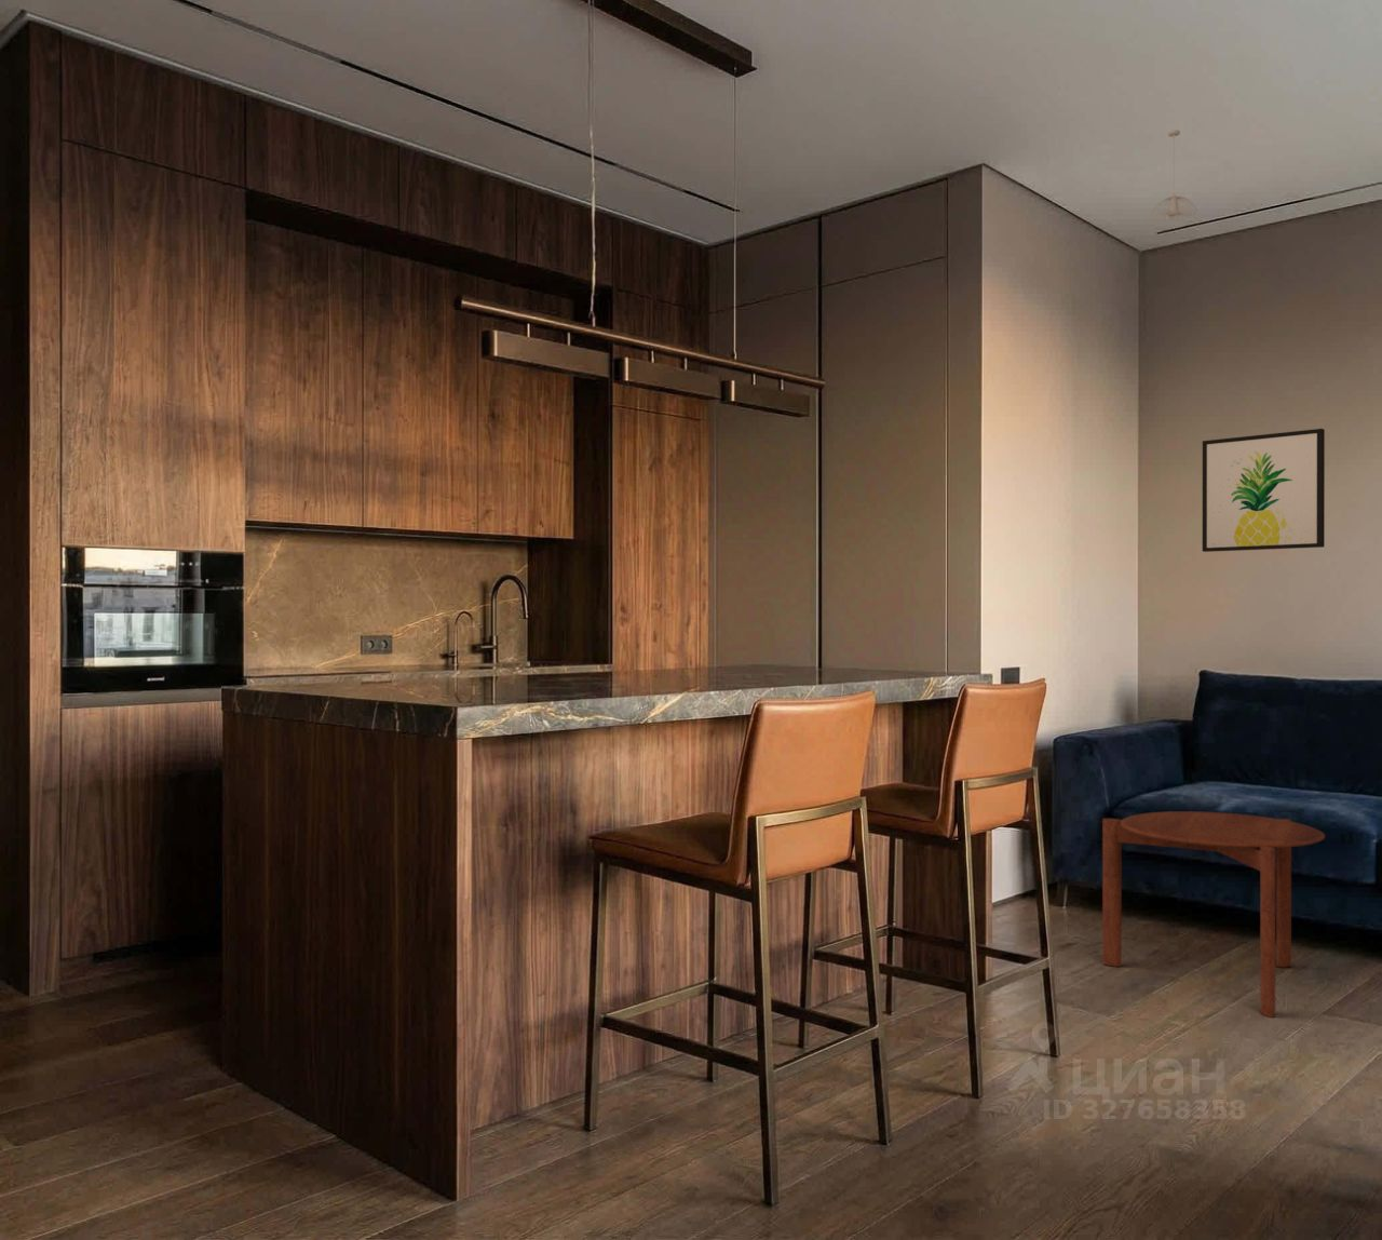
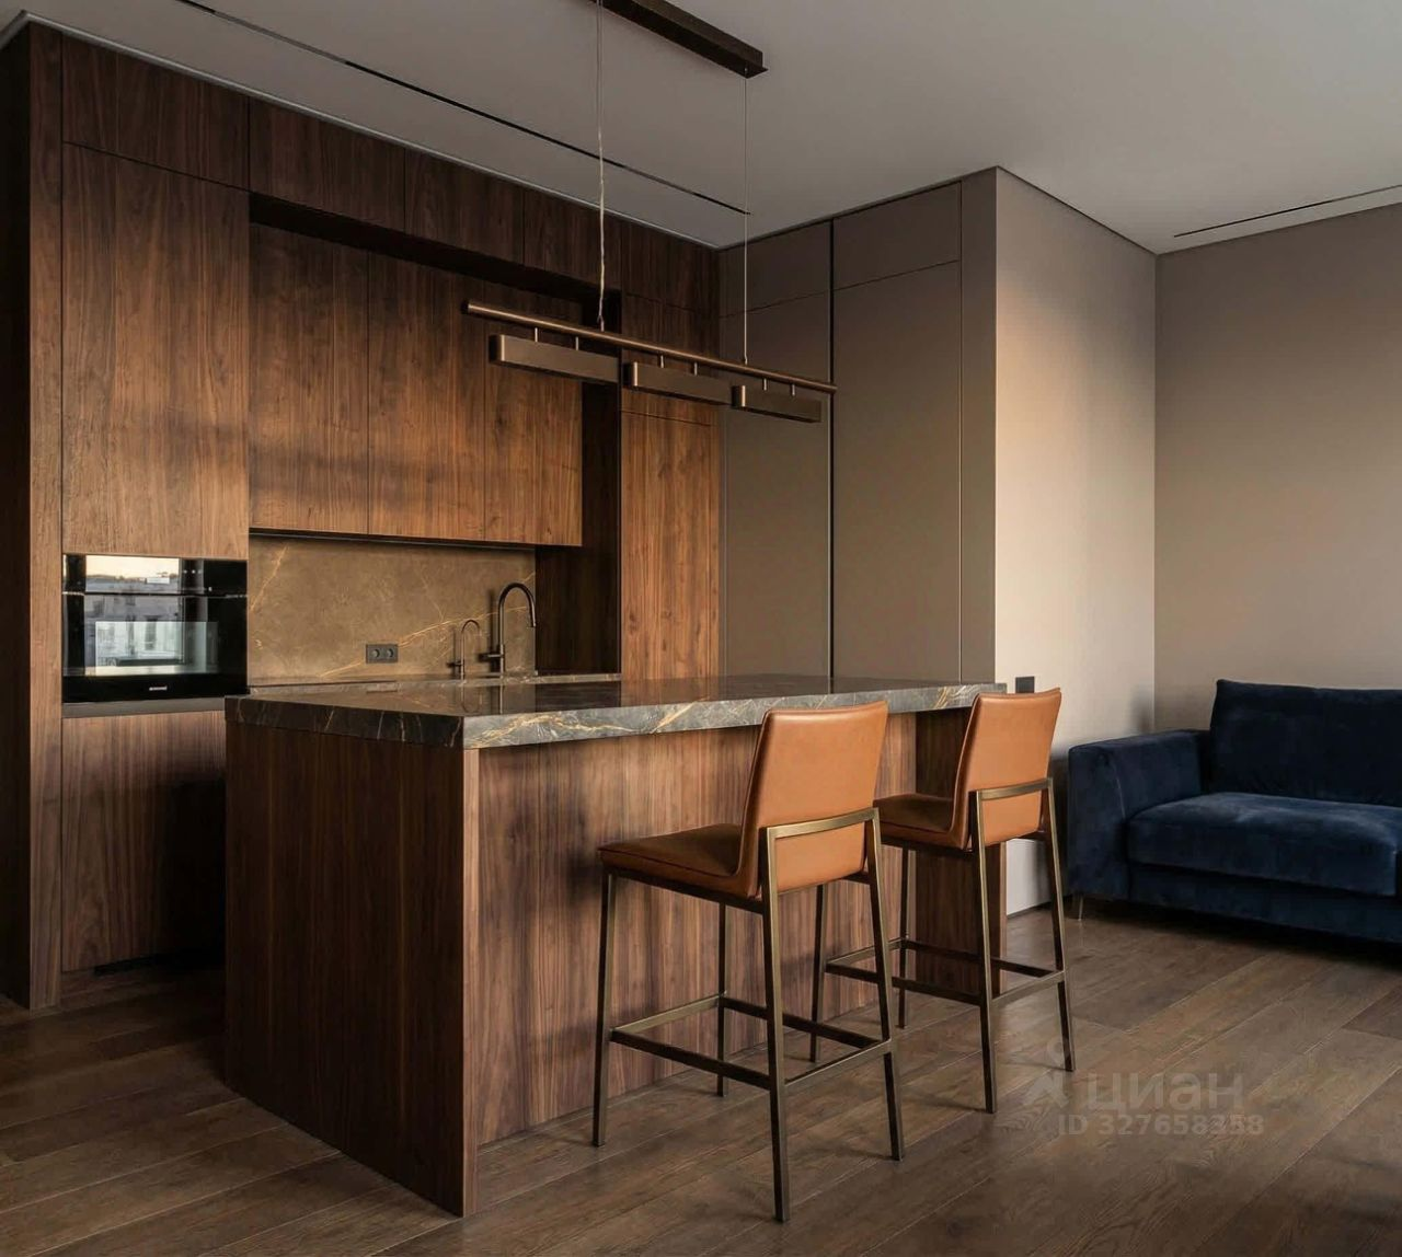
- wall art [1201,427,1326,553]
- side table [1101,810,1326,1019]
- pendant light [1150,128,1199,221]
